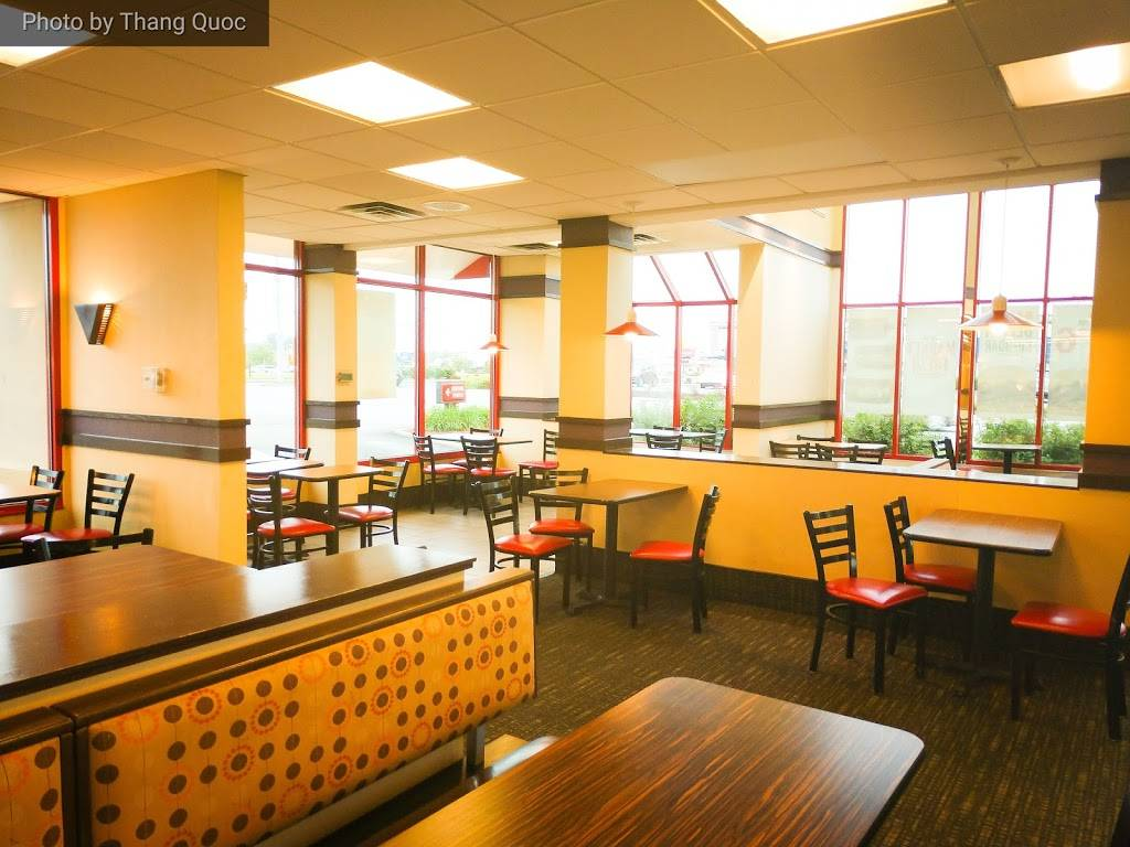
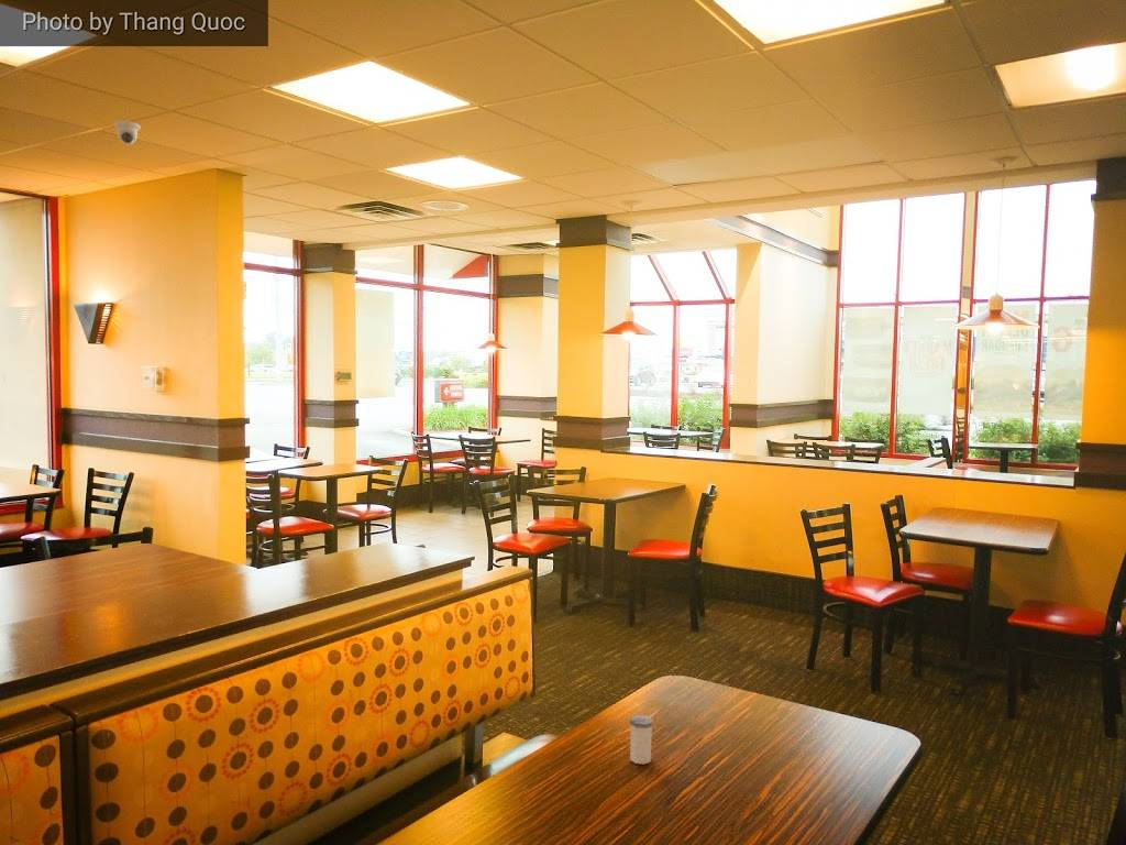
+ security camera [112,120,142,145]
+ salt shaker [629,714,654,765]
